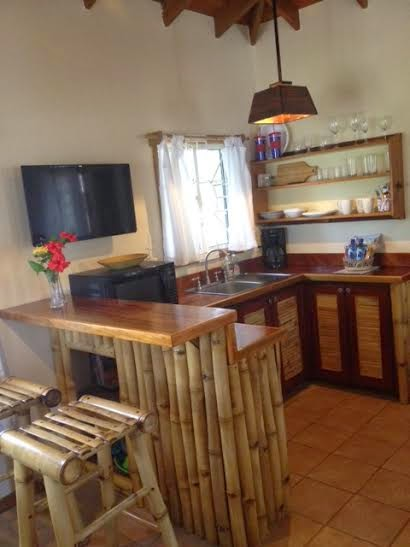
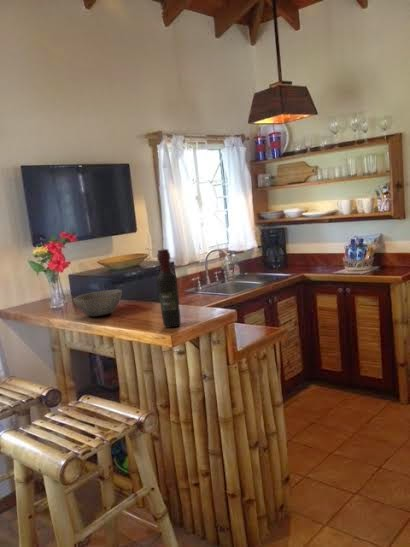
+ bowl [72,288,123,317]
+ wine bottle [155,248,182,329]
